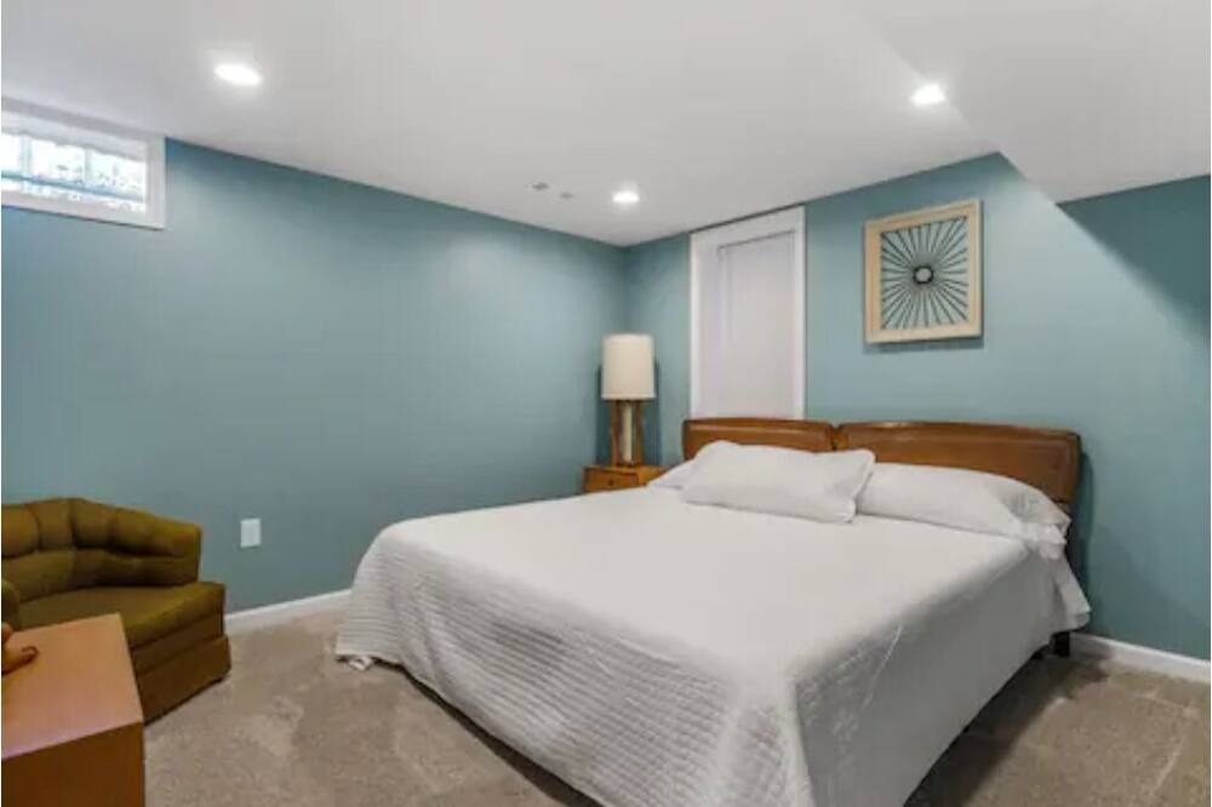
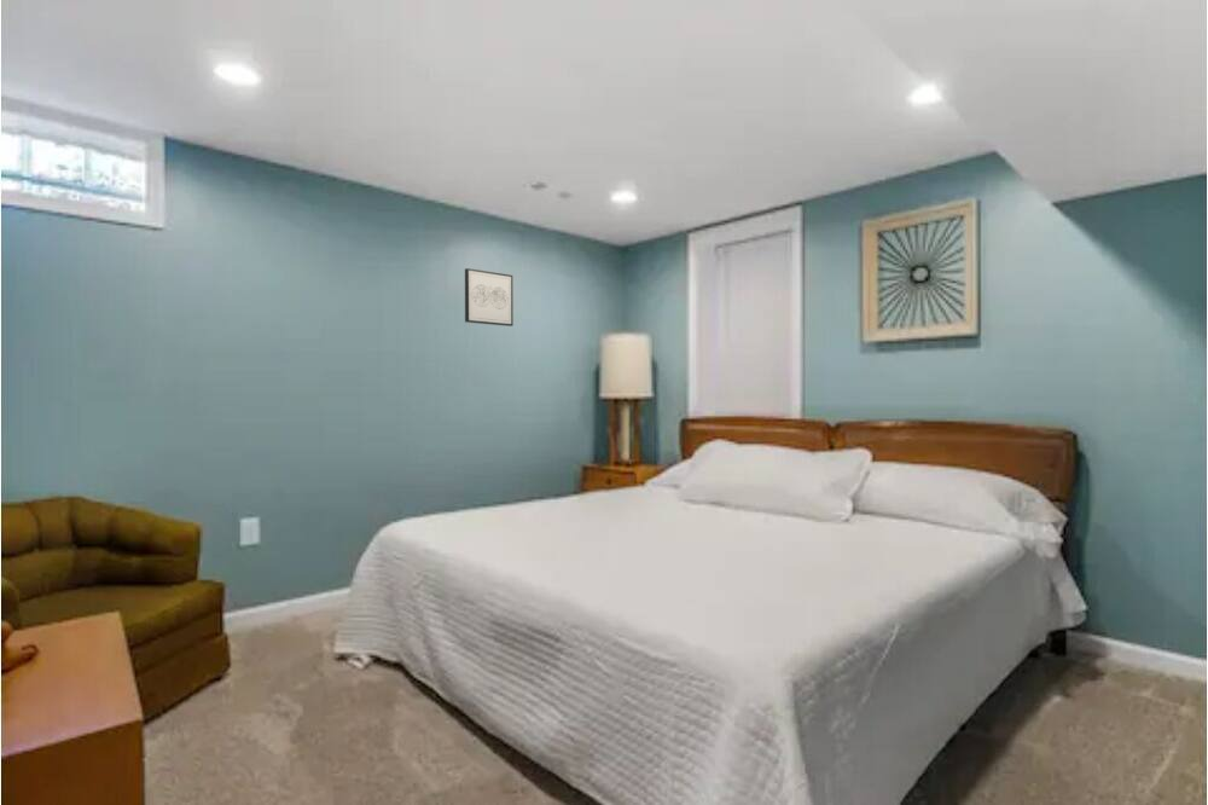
+ wall art [464,267,515,328]
